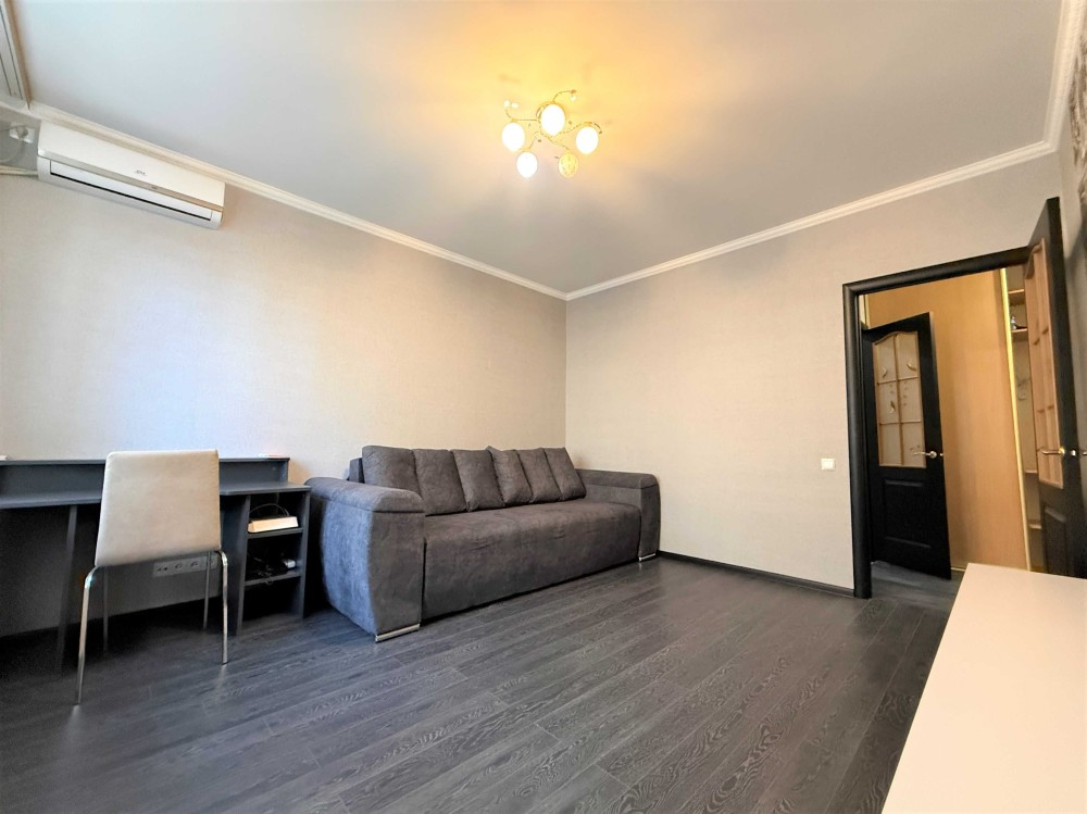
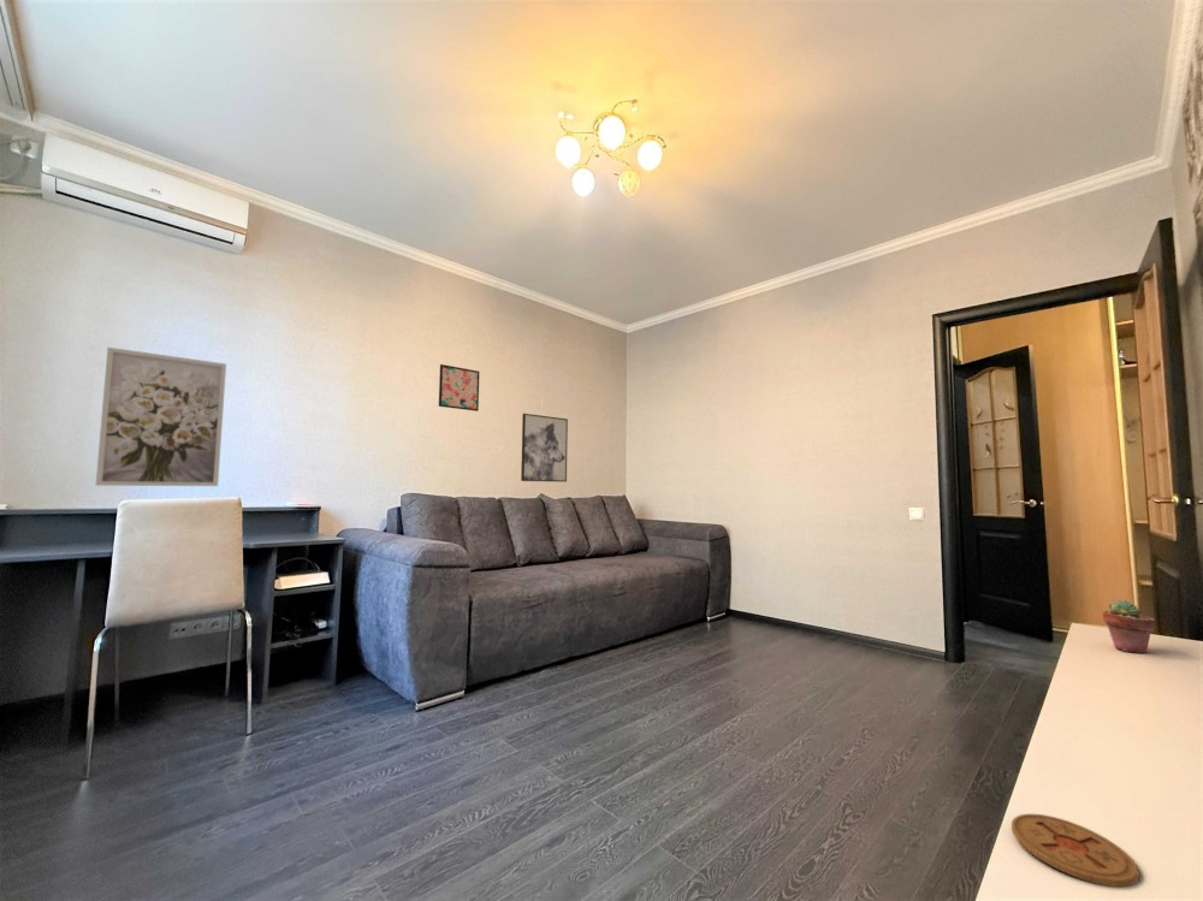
+ potted succulent [1102,599,1156,654]
+ wall art [438,363,480,413]
+ wall art [520,413,569,482]
+ coaster [1011,813,1140,888]
+ wall art [95,346,227,487]
